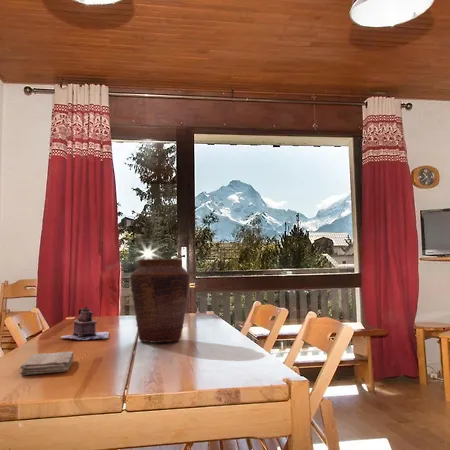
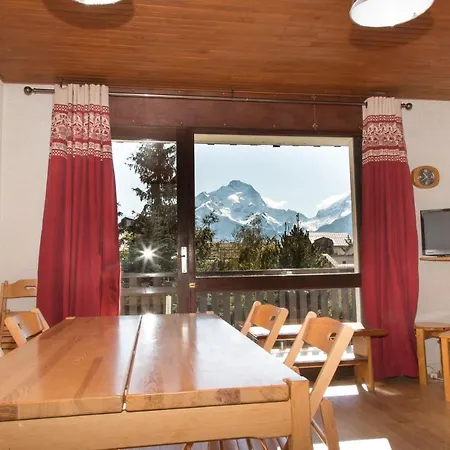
- washcloth [19,350,74,376]
- teapot [60,306,110,341]
- vase [129,258,191,344]
